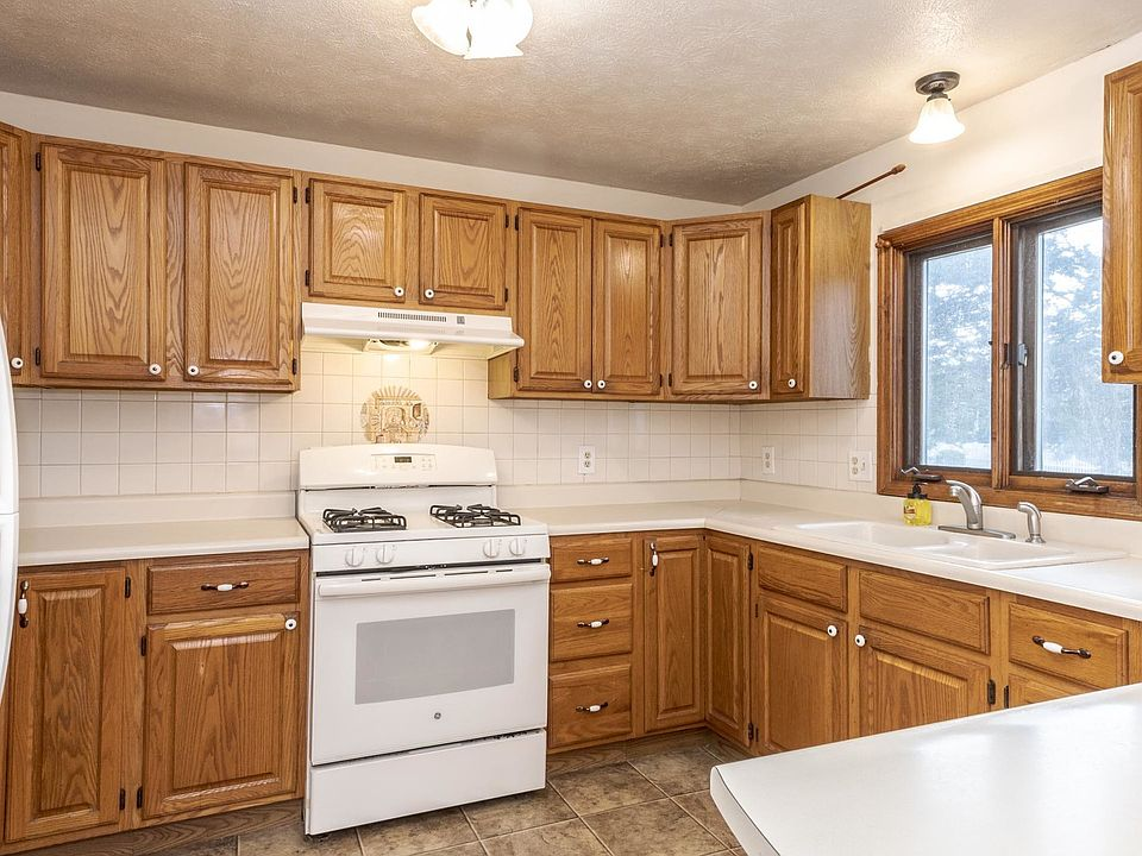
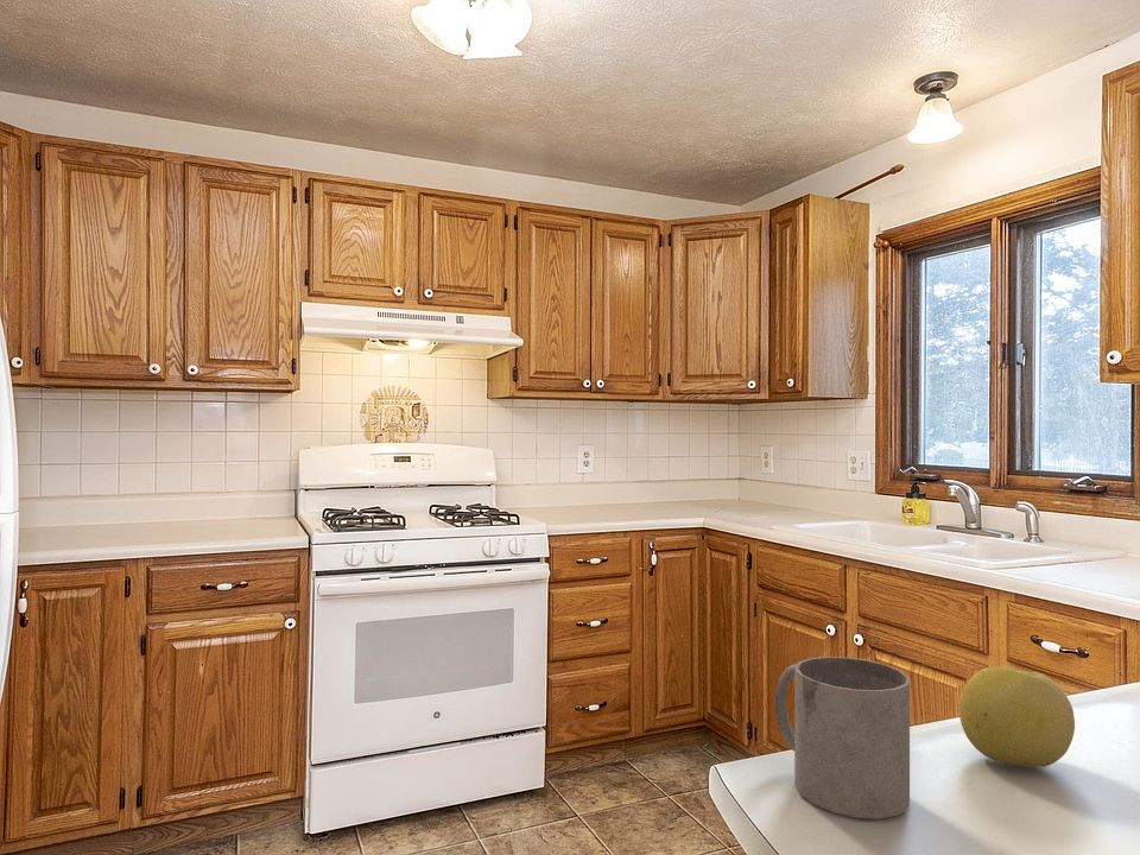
+ apple [958,665,1076,768]
+ mug [774,656,911,821]
